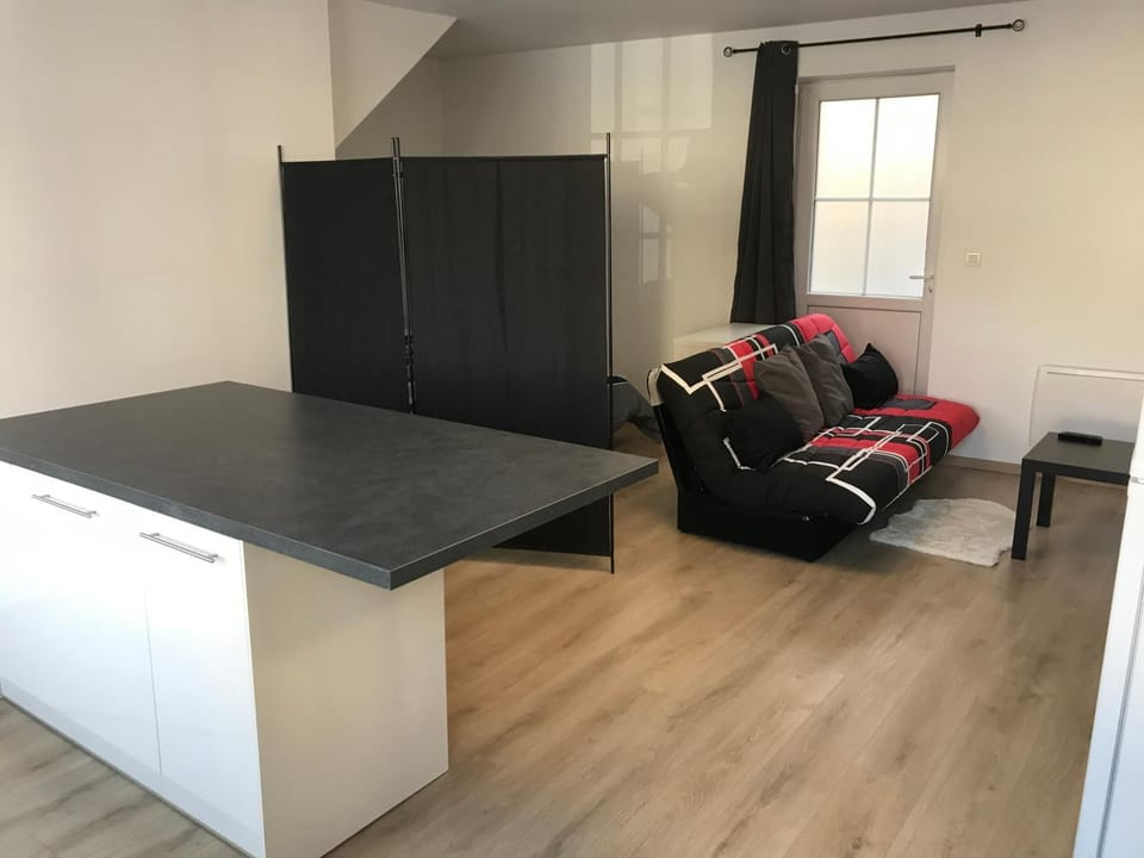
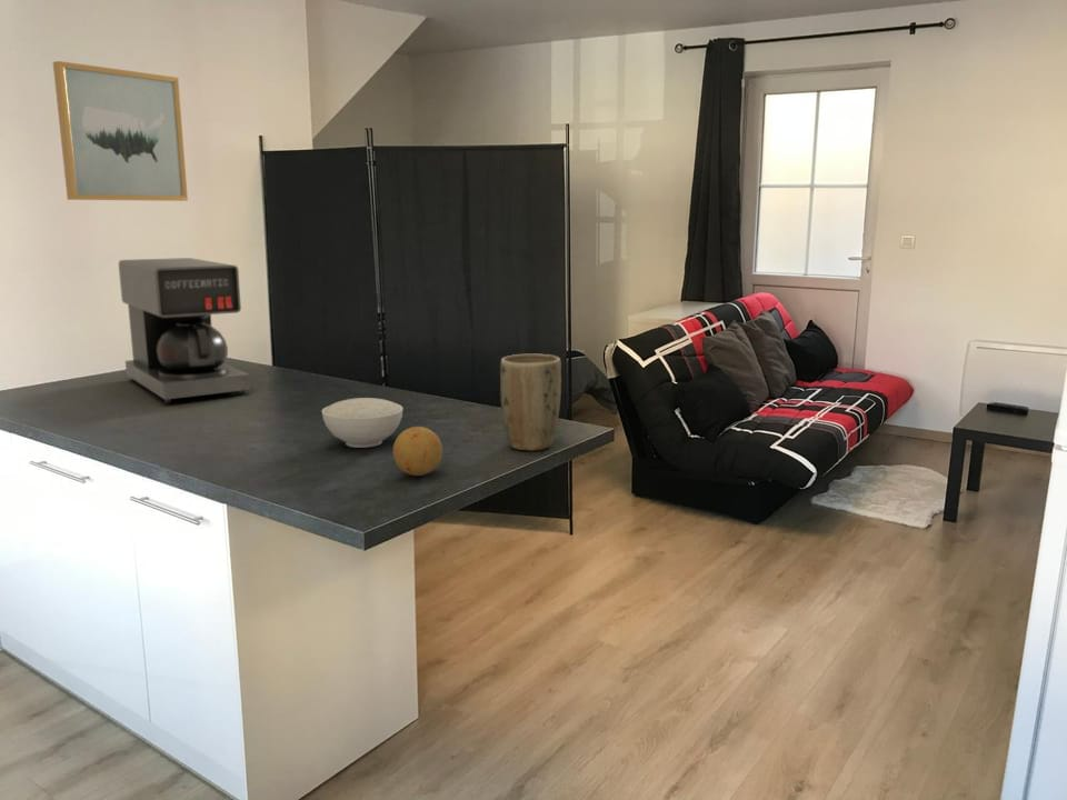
+ bowl [321,397,403,449]
+ fruit [392,426,443,477]
+ wall art [52,60,189,202]
+ plant pot [499,353,562,452]
+ coffee maker [118,257,251,404]
